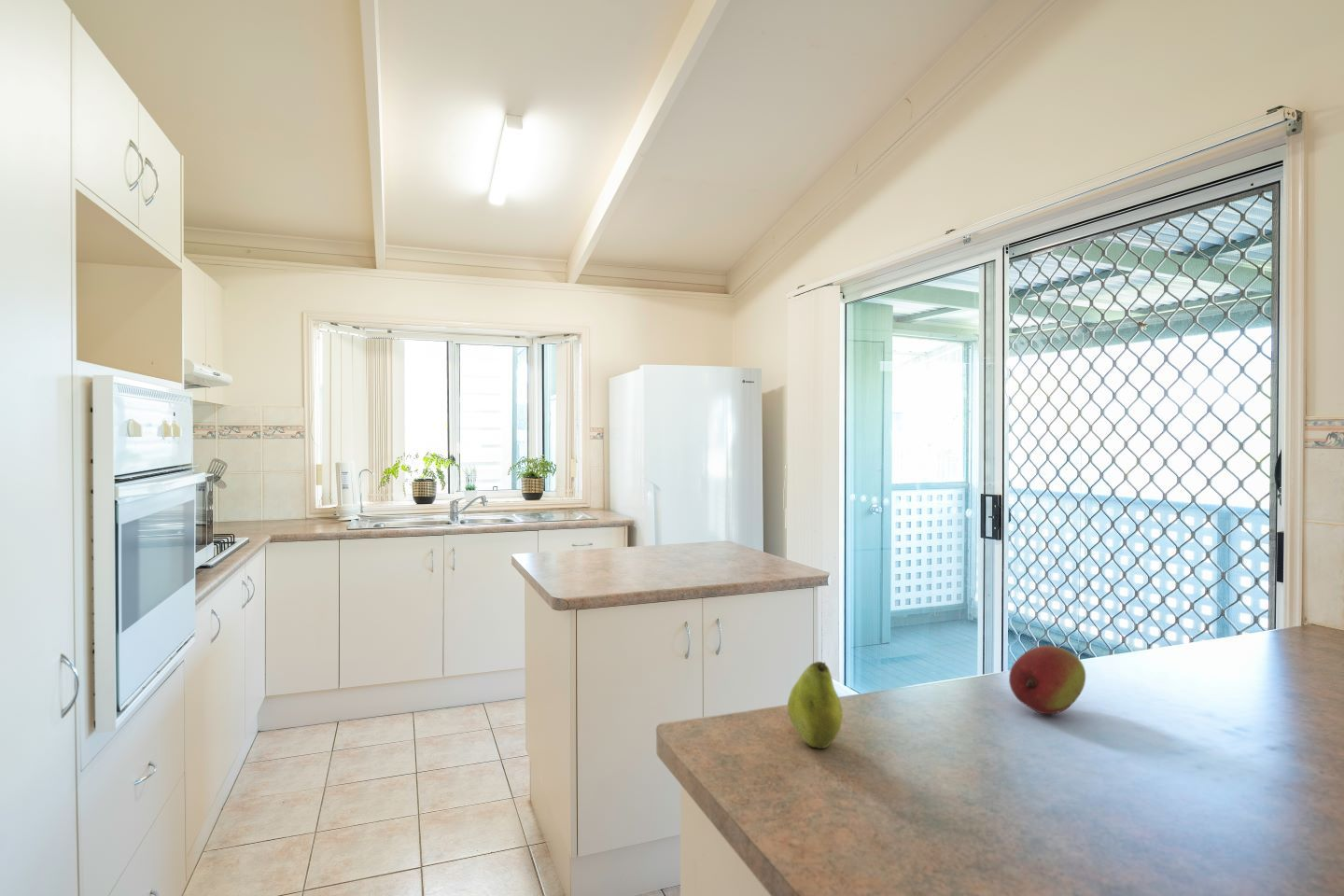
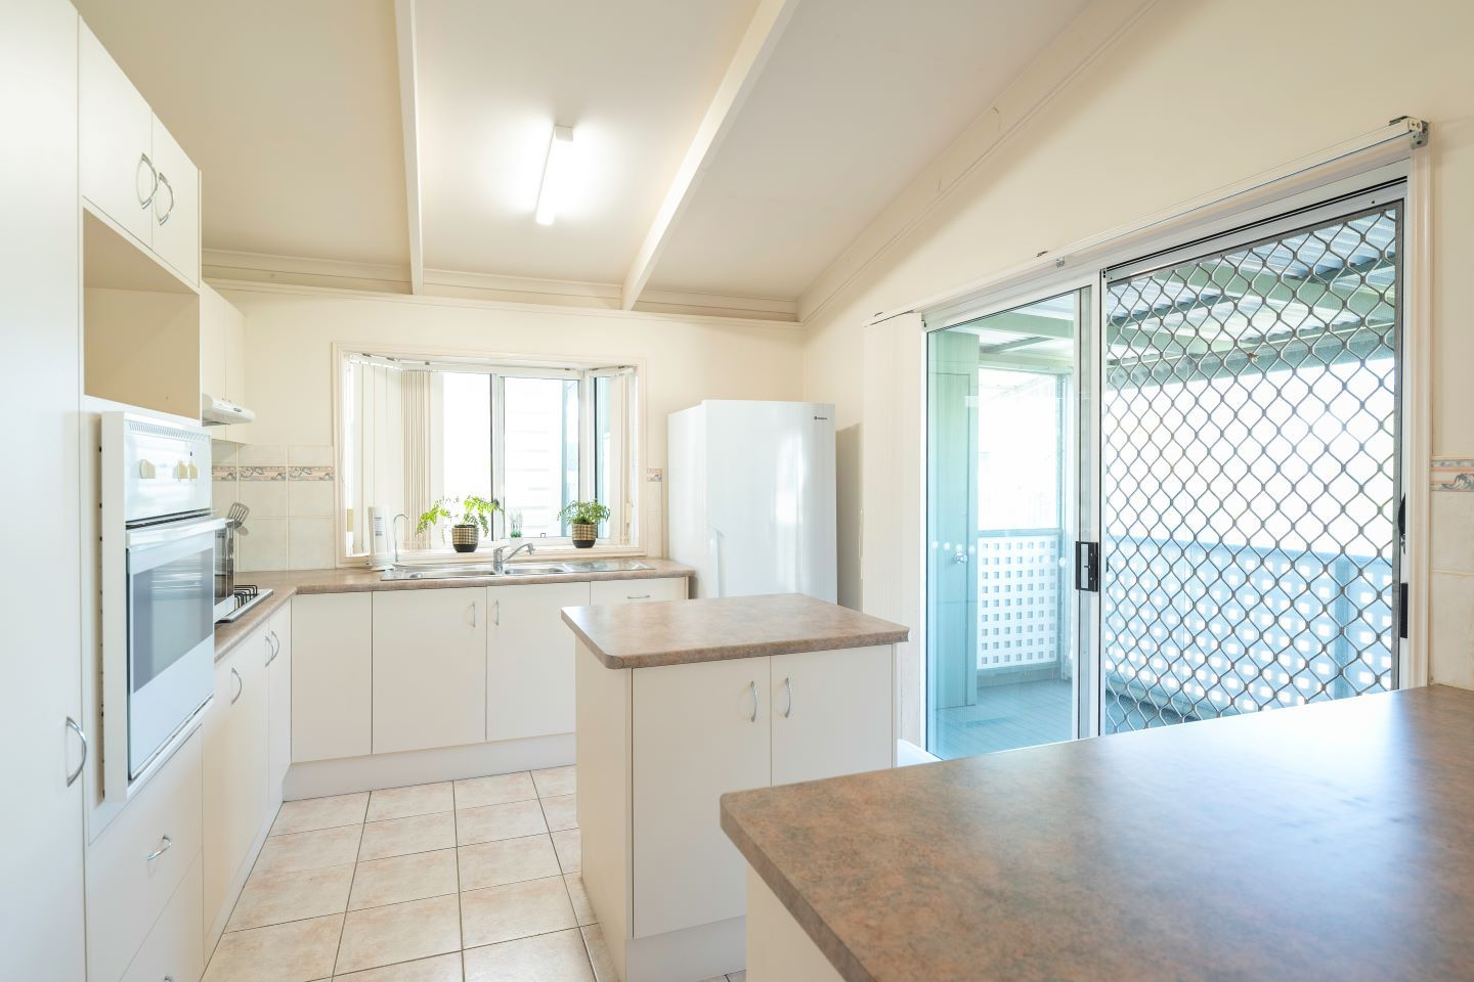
- fruit [1008,645,1086,715]
- fruit [787,661,844,749]
